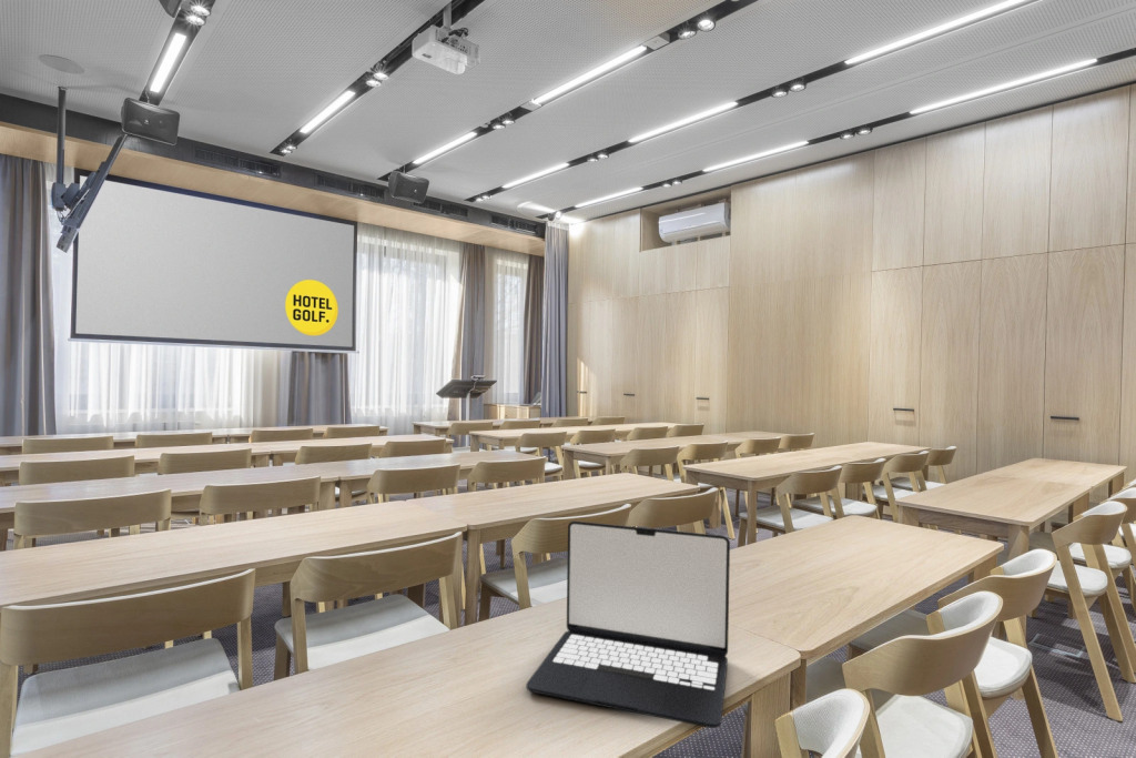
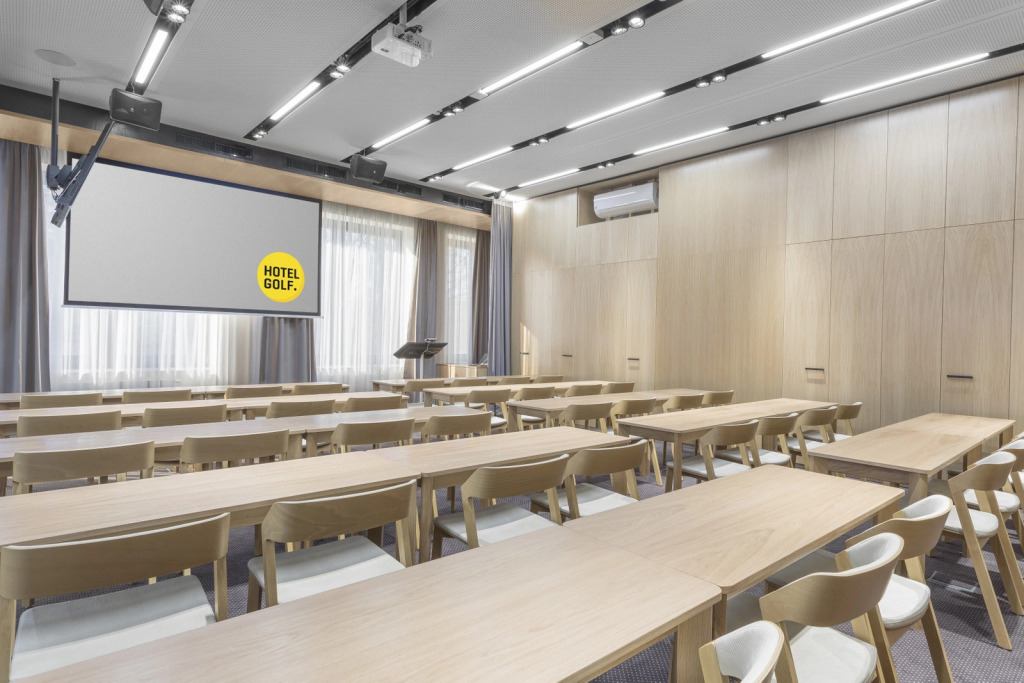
- laptop [525,521,731,729]
